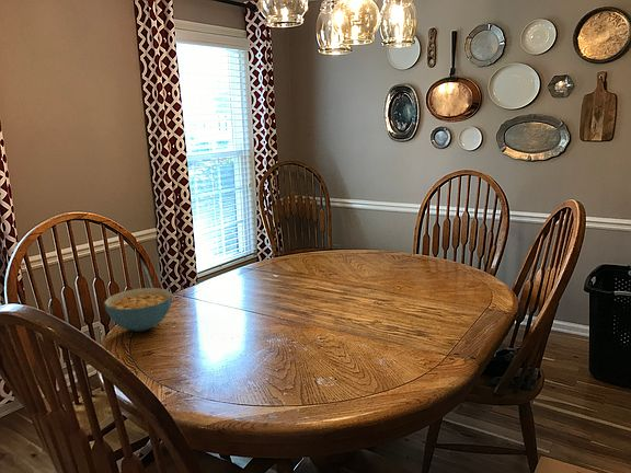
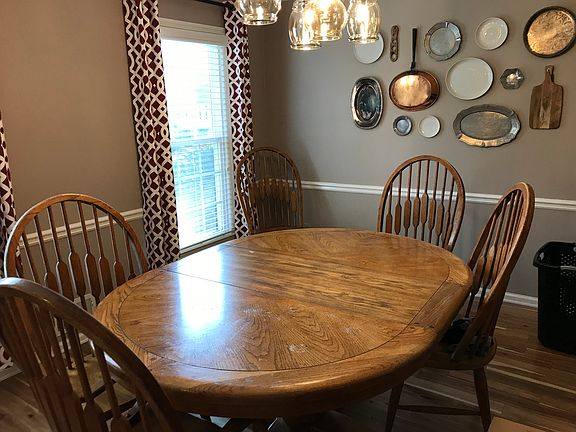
- cereal bowl [103,287,173,333]
